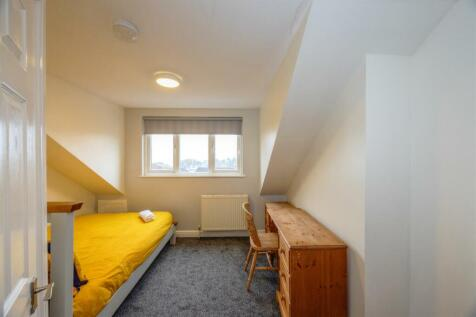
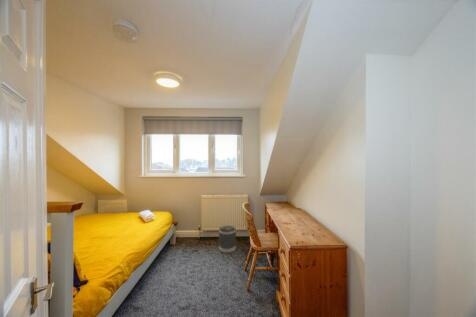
+ wastebasket [218,225,237,254]
